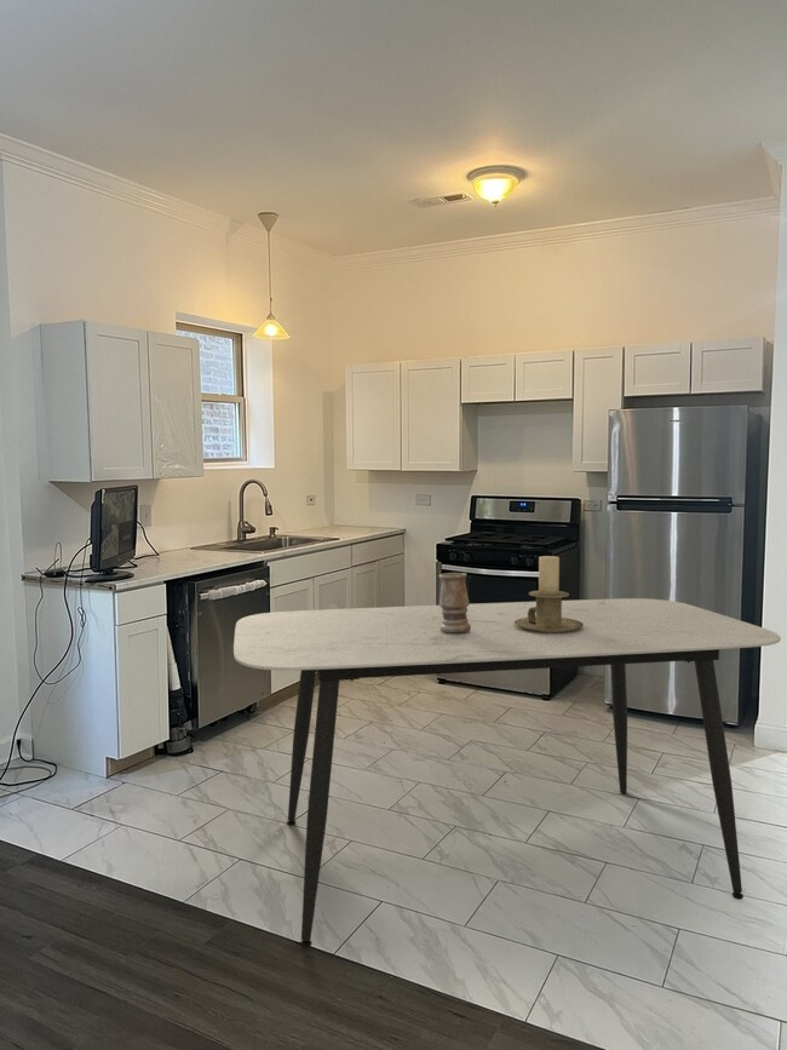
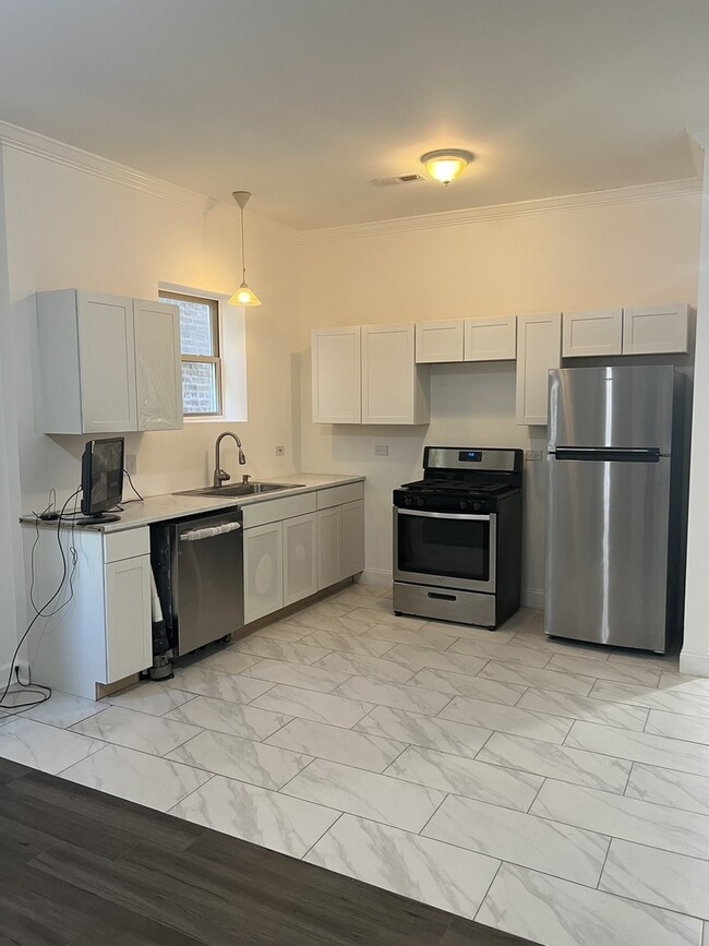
- vase [438,572,471,633]
- candle holder [515,555,584,633]
- dining table [232,597,782,949]
